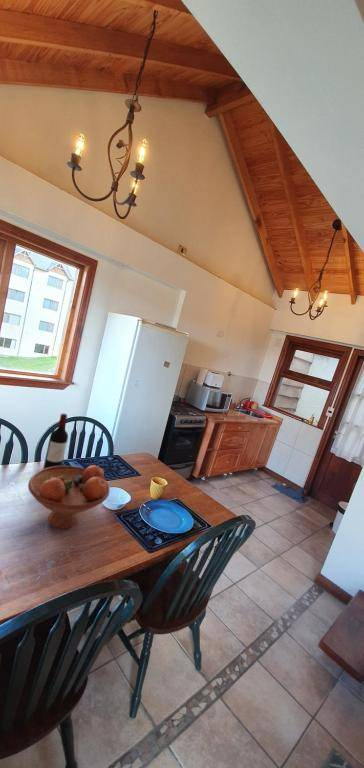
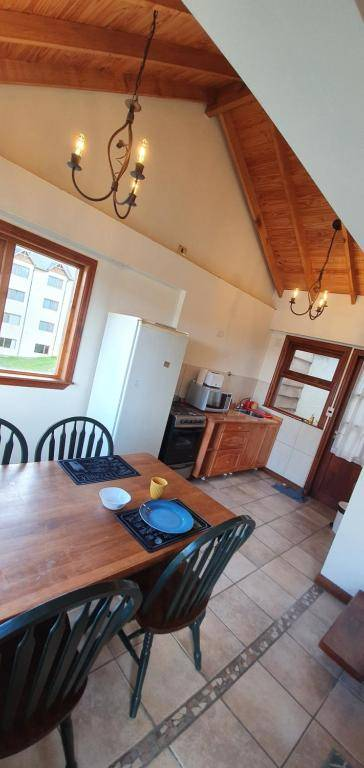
- fruit bowl [27,464,111,530]
- wine bottle [42,413,69,470]
